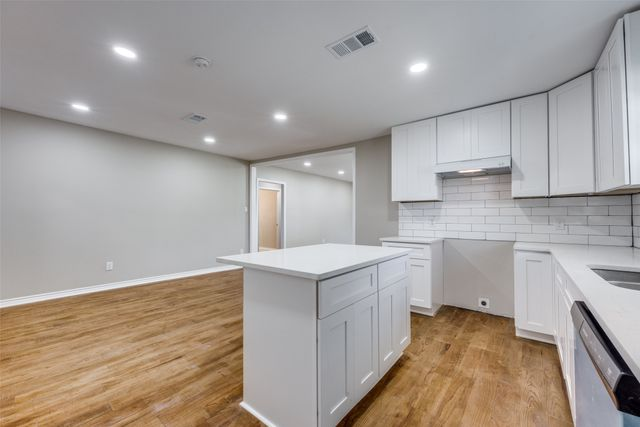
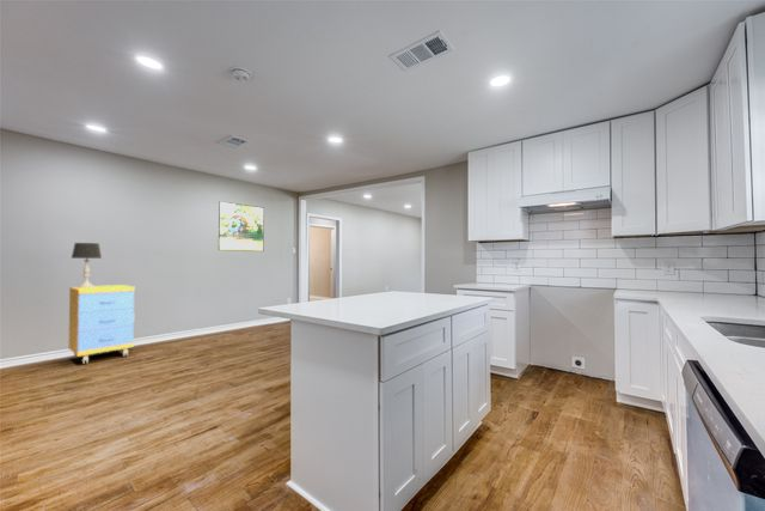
+ table lamp [71,242,103,288]
+ storage cabinet [67,284,136,365]
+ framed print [218,200,265,253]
